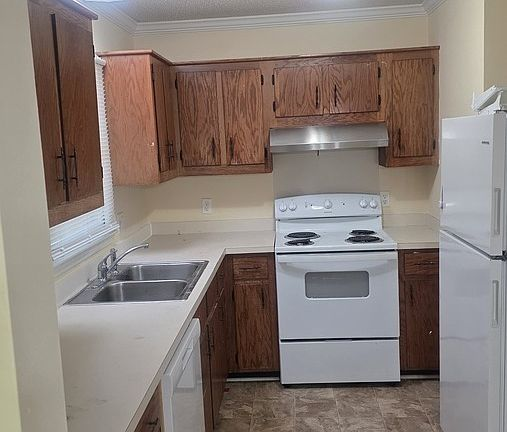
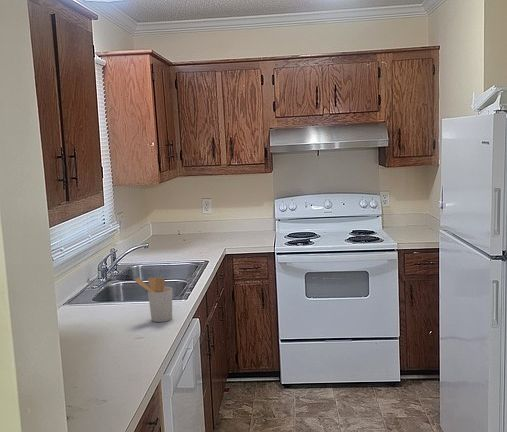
+ utensil holder [134,277,173,323]
